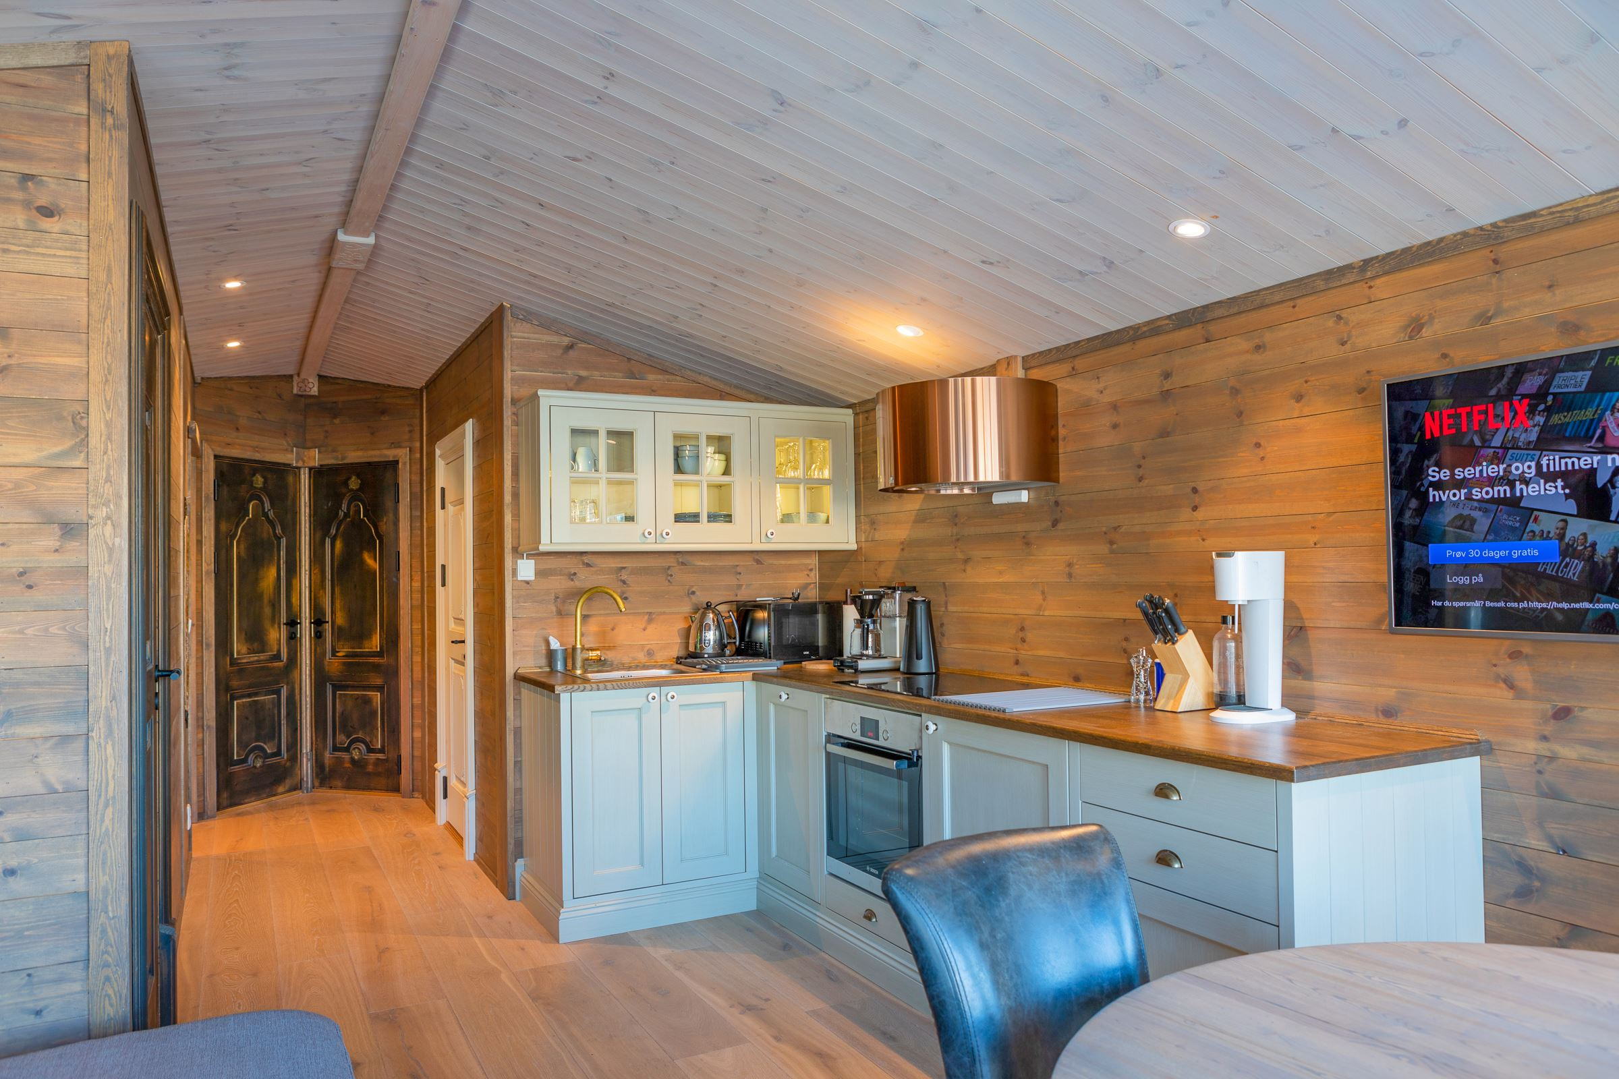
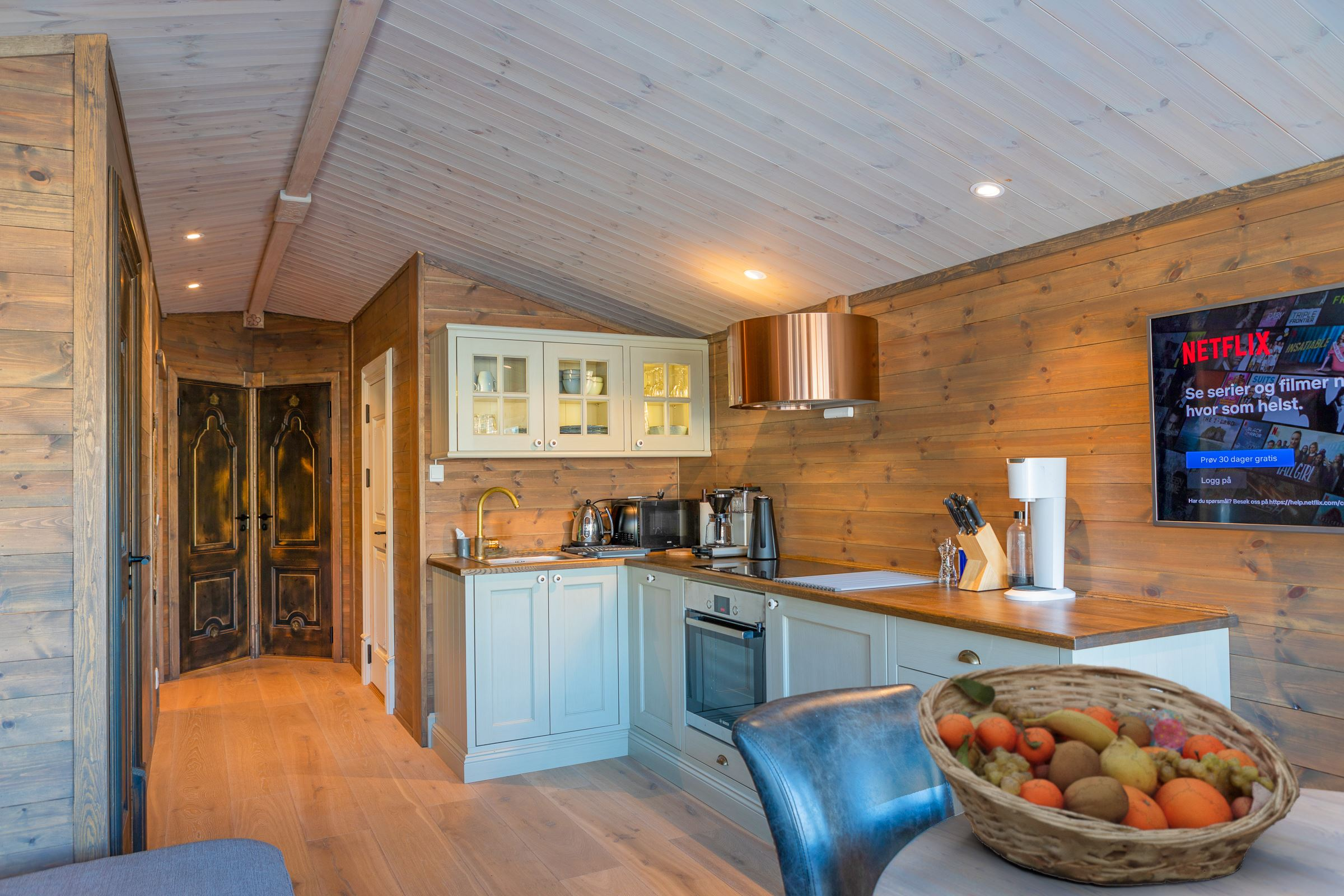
+ fruit basket [918,663,1301,886]
